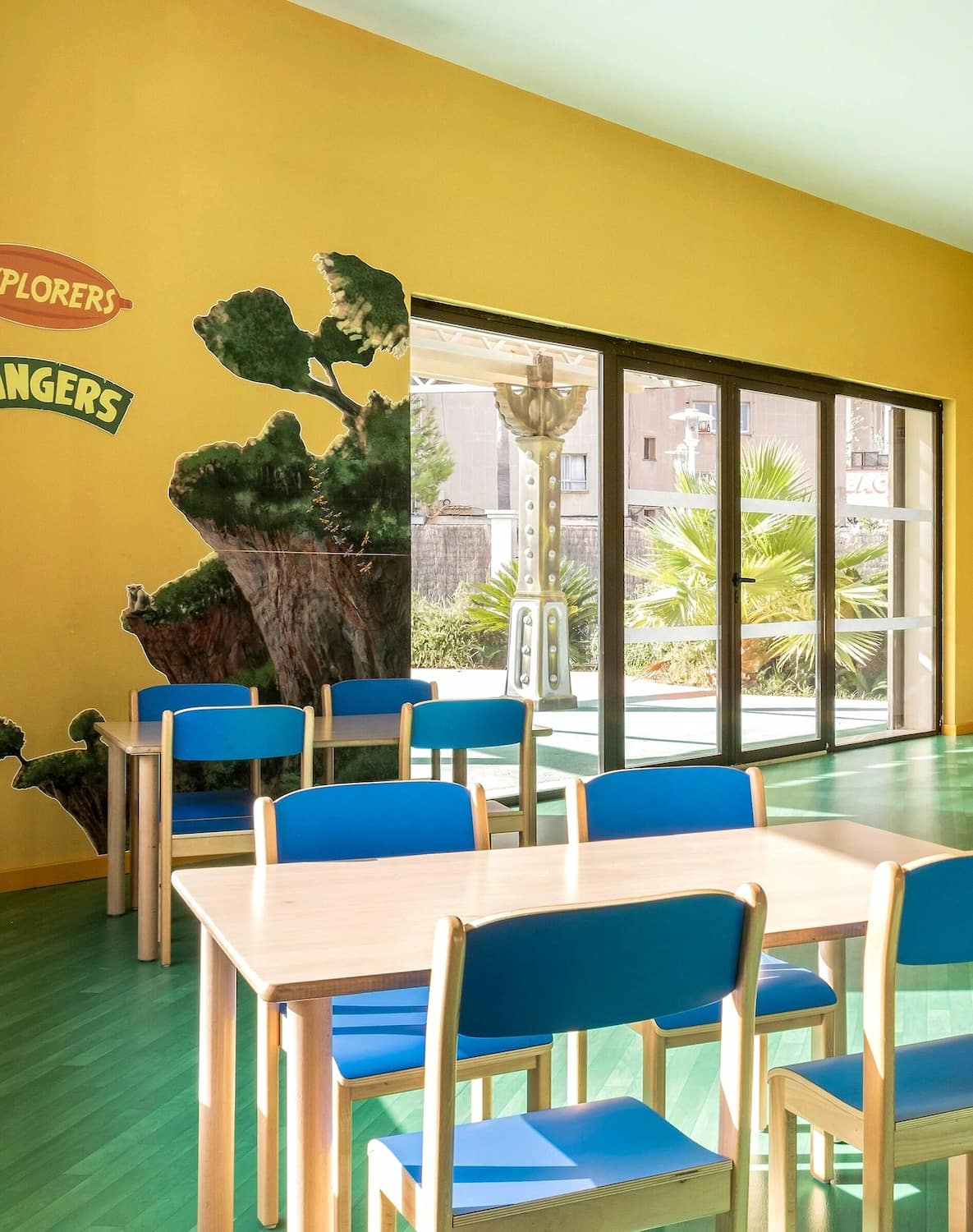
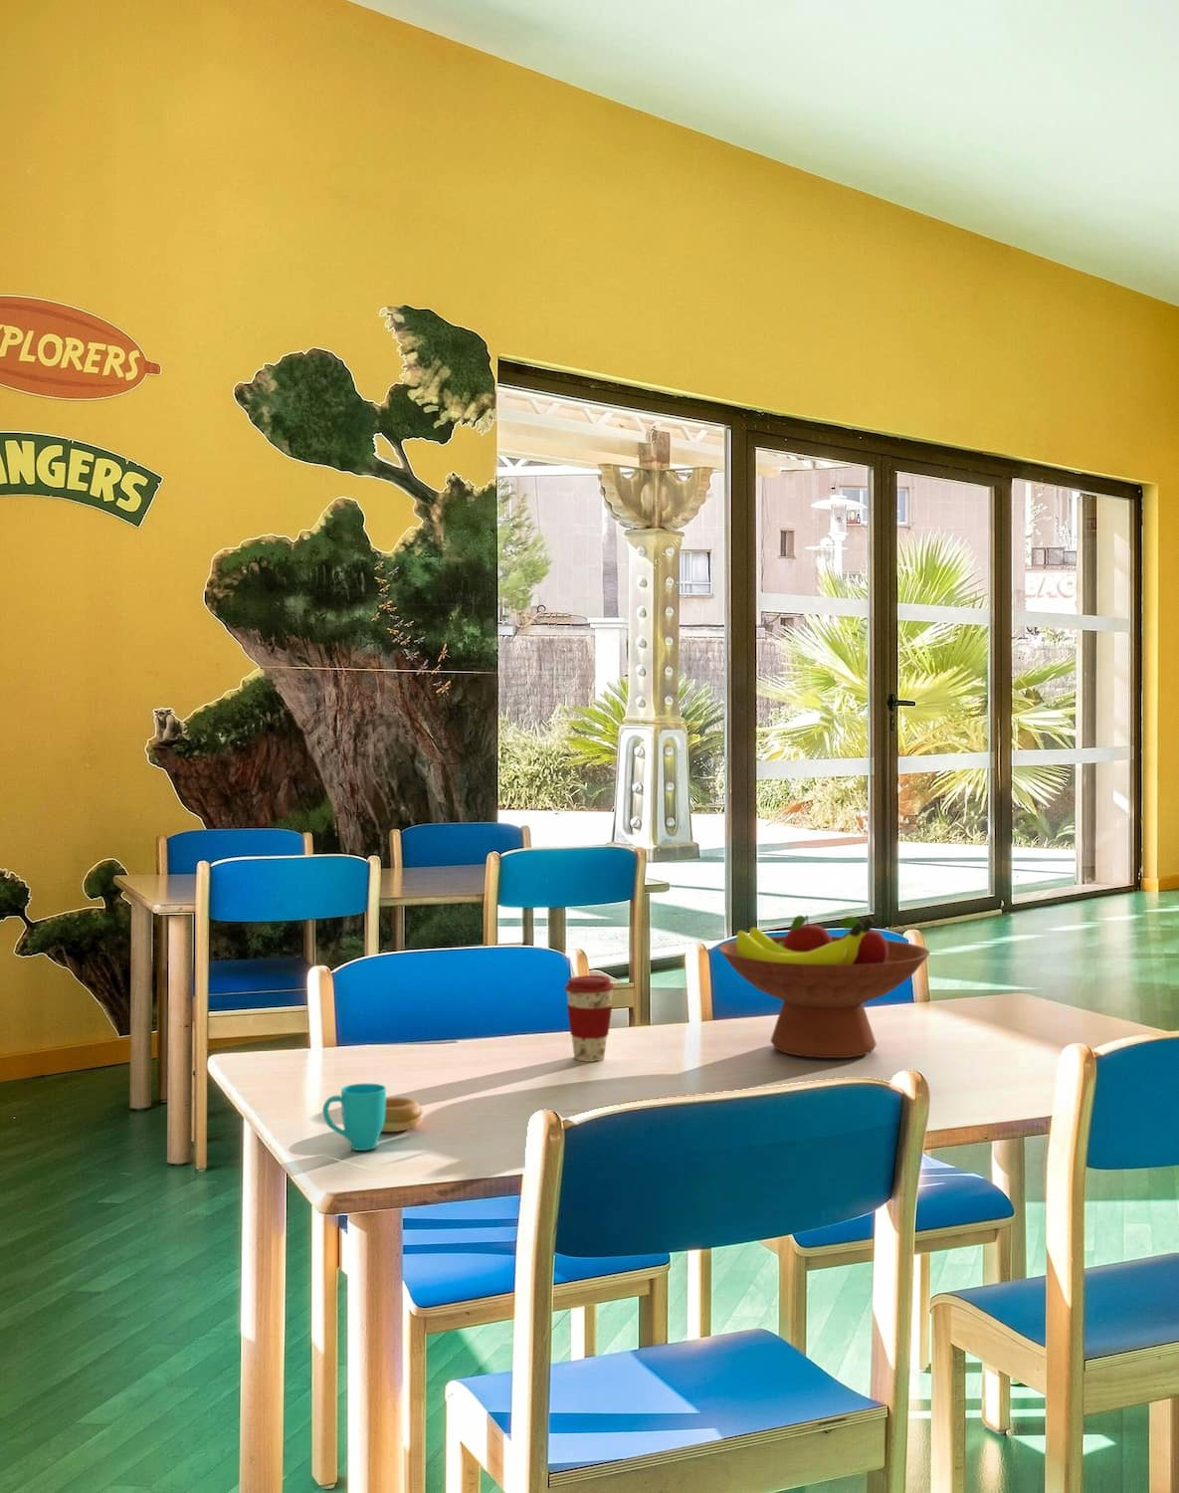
+ coffee cup [565,974,614,1063]
+ fruit bowl [717,914,932,1059]
+ cup [321,1083,423,1151]
